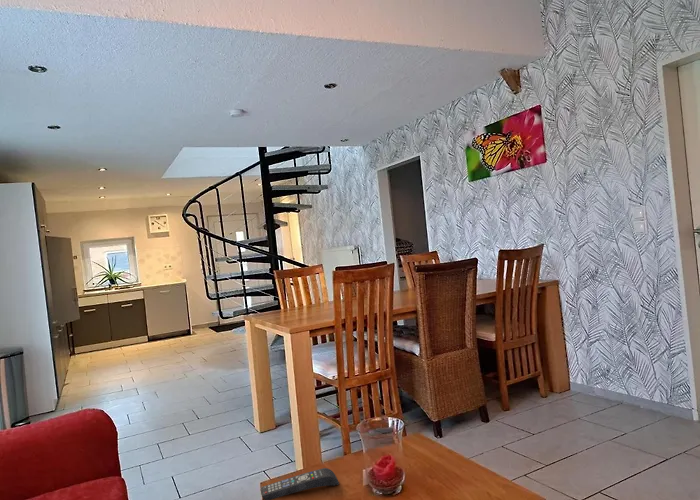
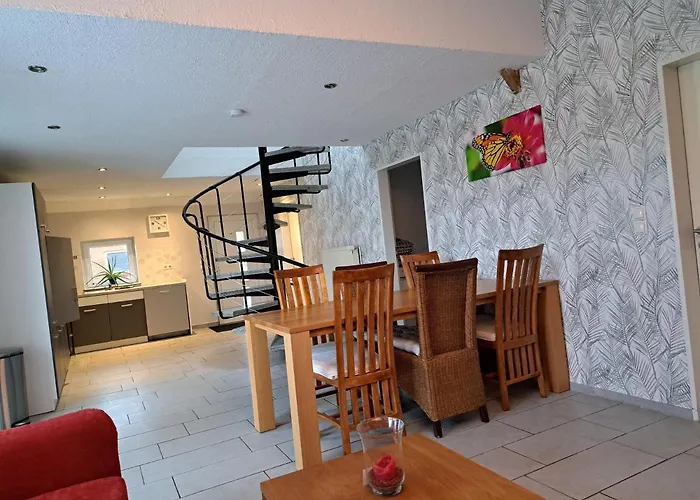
- remote control [260,467,340,500]
